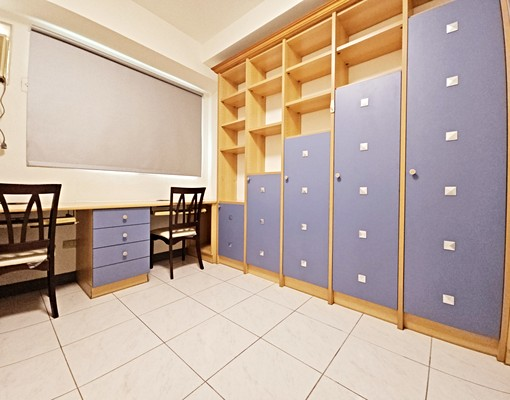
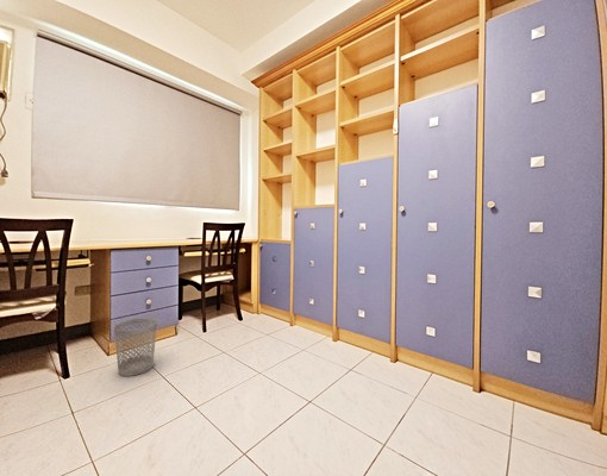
+ wastebasket [113,317,158,377]
